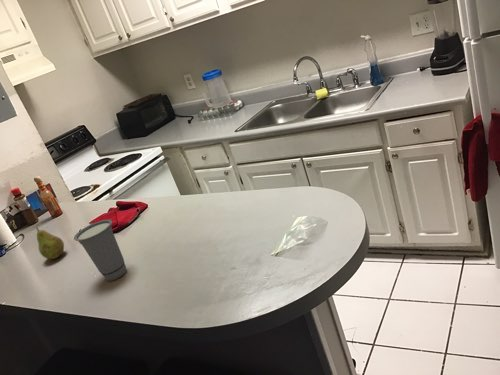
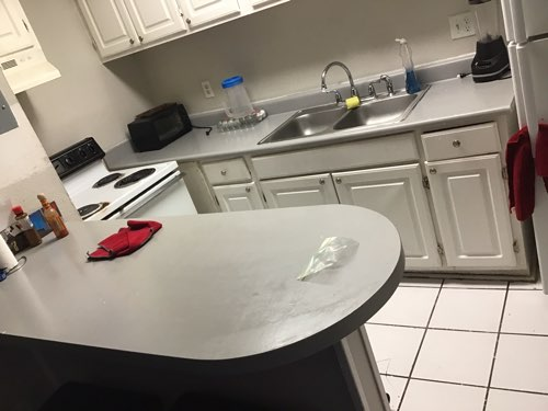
- cup [73,218,127,282]
- fruit [35,226,65,260]
